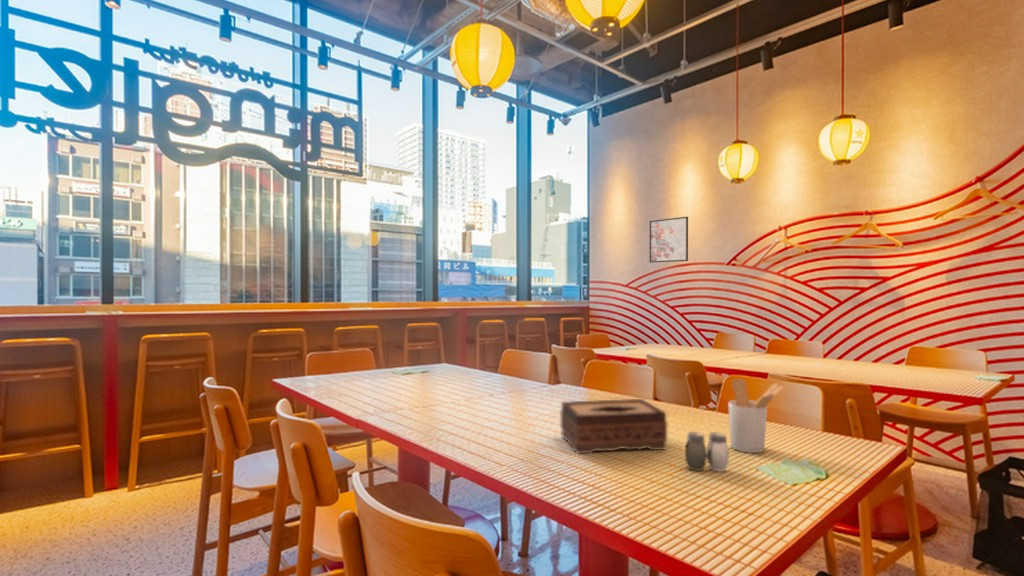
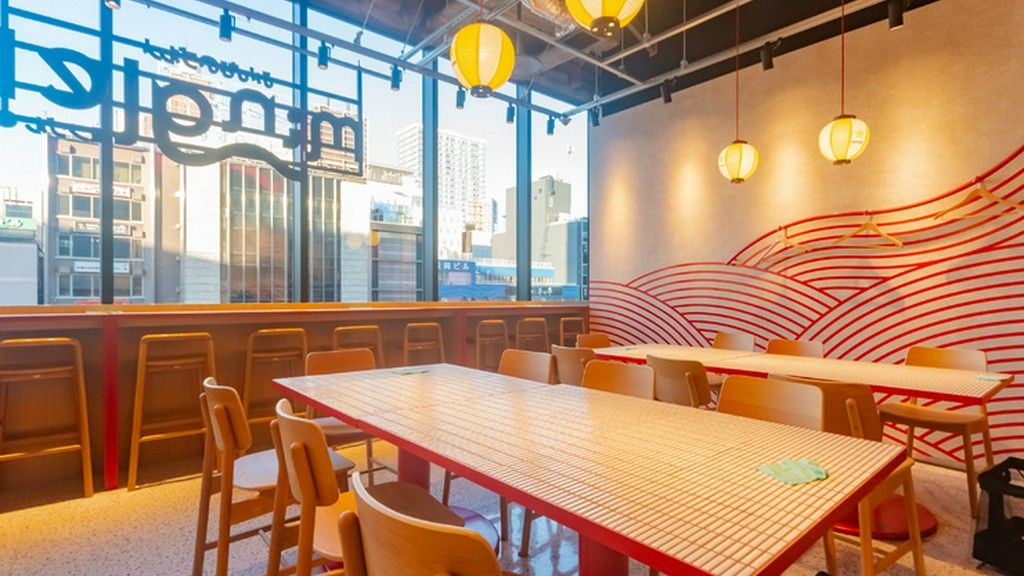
- salt and pepper shaker [684,431,730,472]
- utensil holder [727,377,785,454]
- tissue box [560,398,668,455]
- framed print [649,216,689,264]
